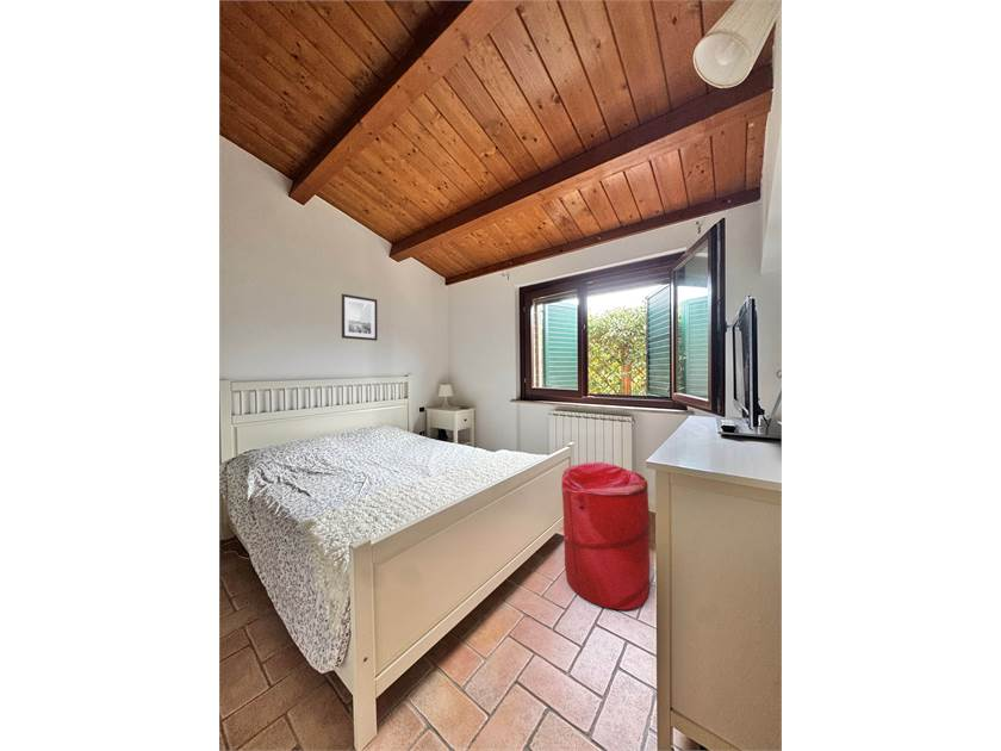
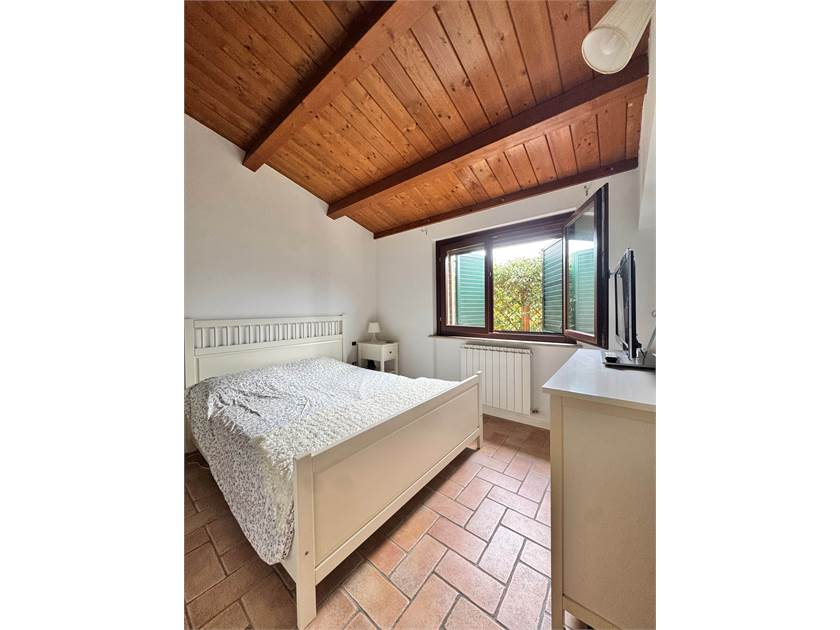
- wall art [341,293,379,342]
- laundry hamper [560,461,651,610]
